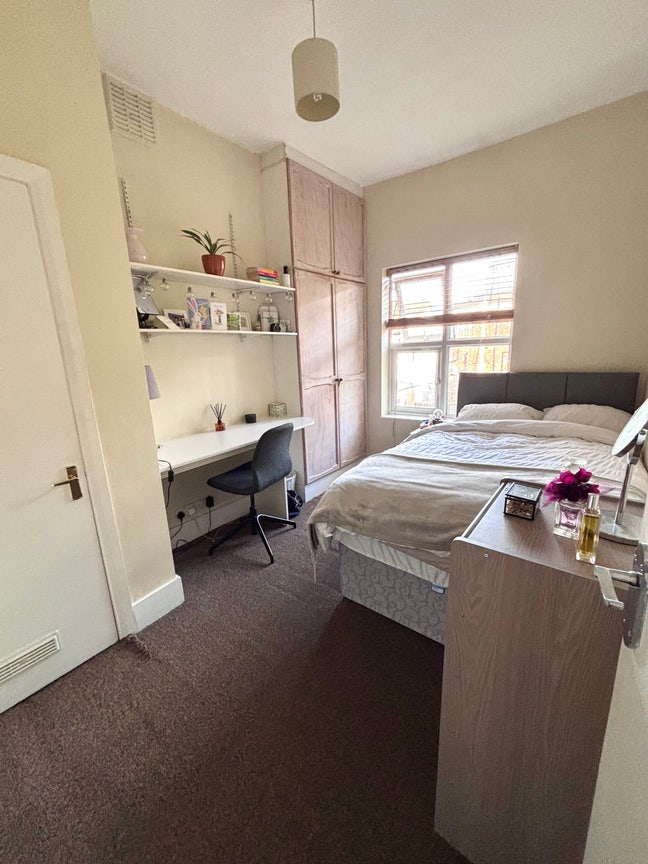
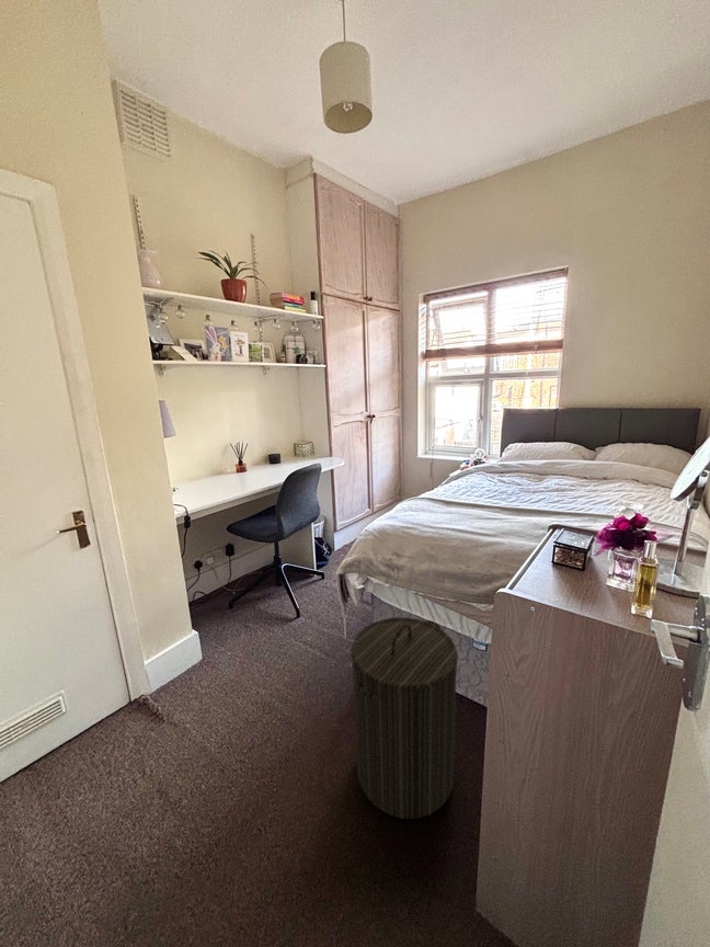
+ laundry hamper [351,616,459,820]
